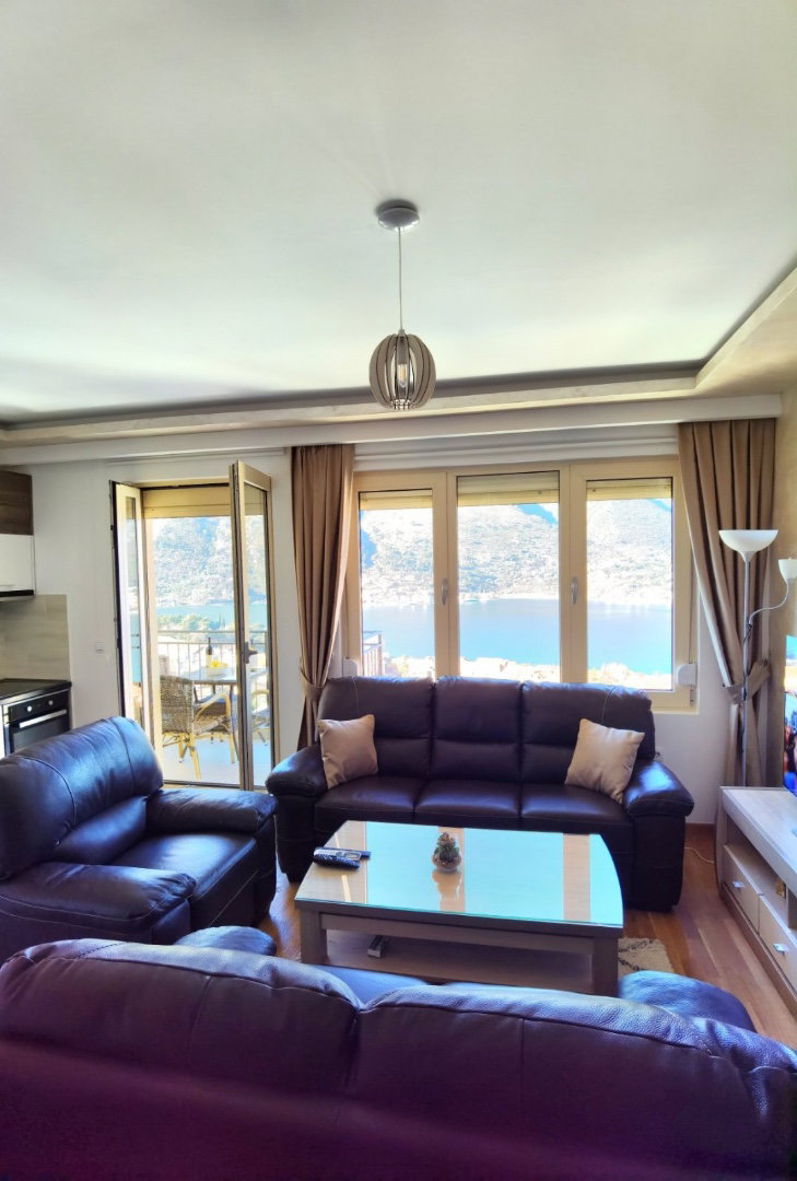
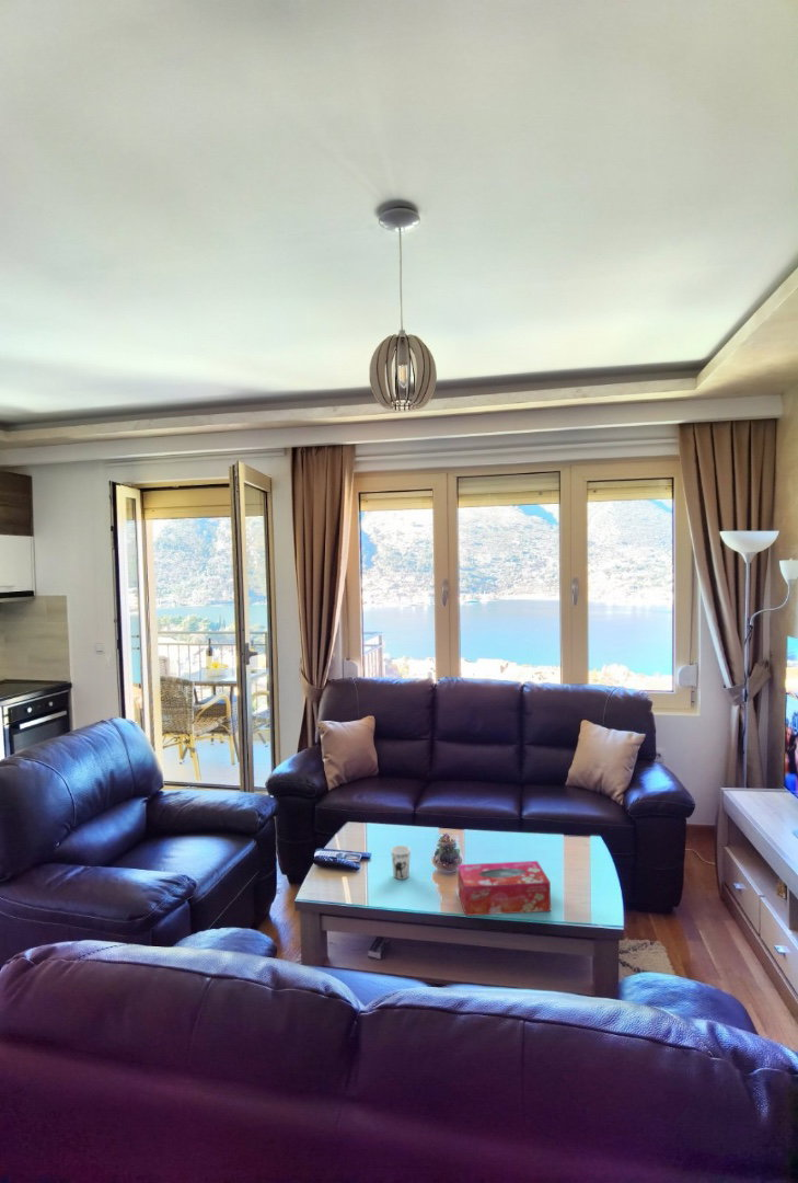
+ tissue box [456,860,552,917]
+ cup [390,845,412,881]
